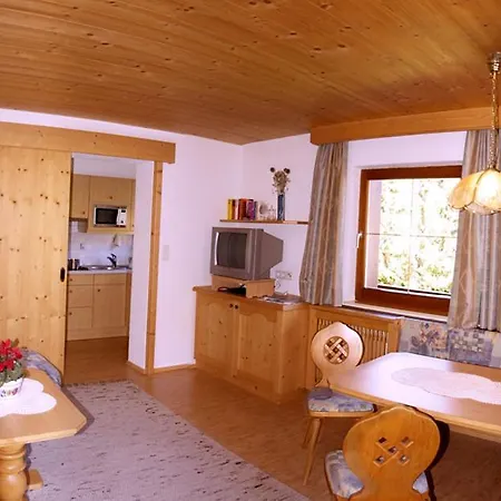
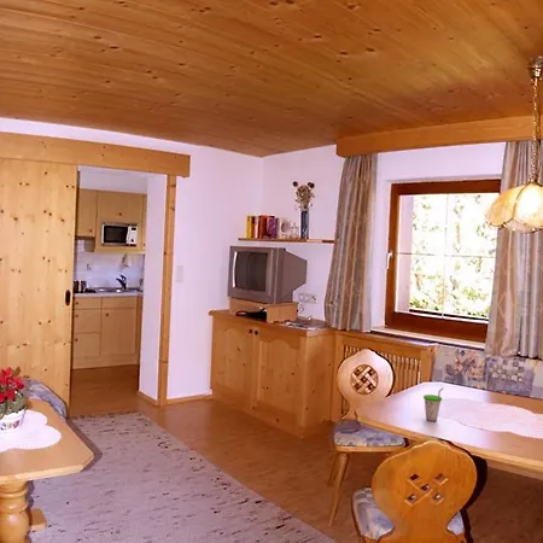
+ cup [422,387,444,422]
